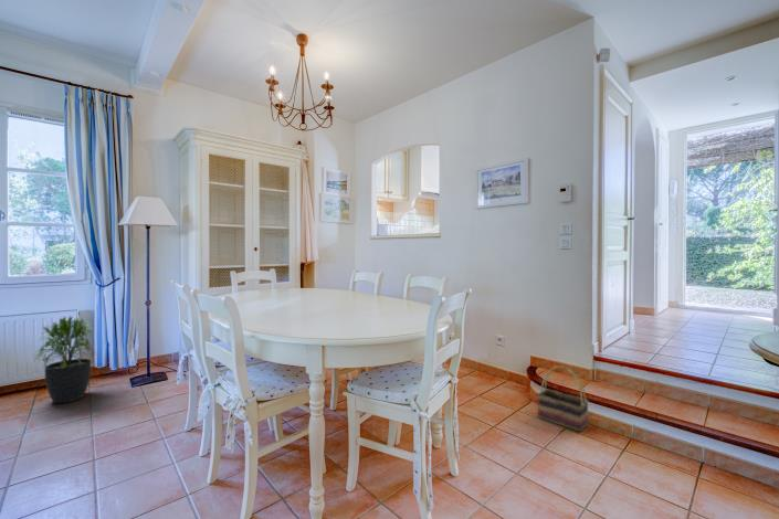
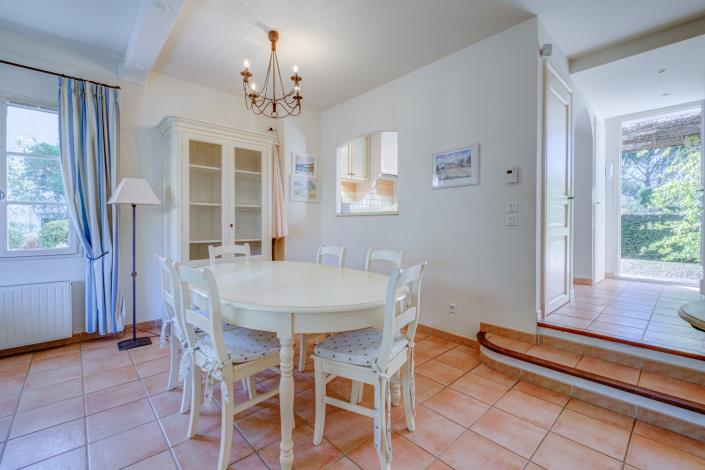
- basket [536,364,590,433]
- potted plant [32,316,96,404]
